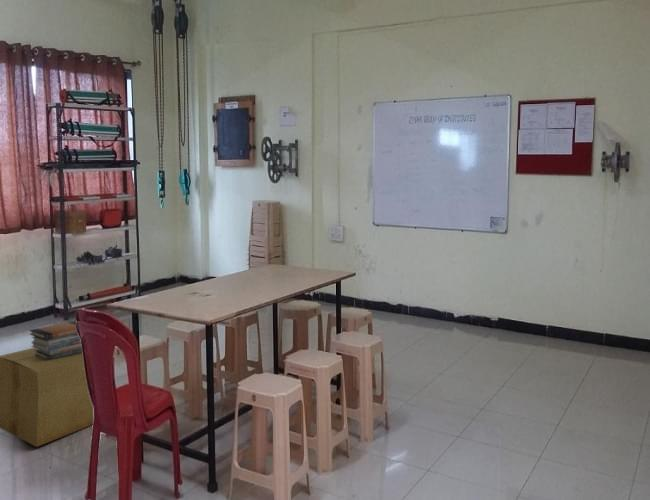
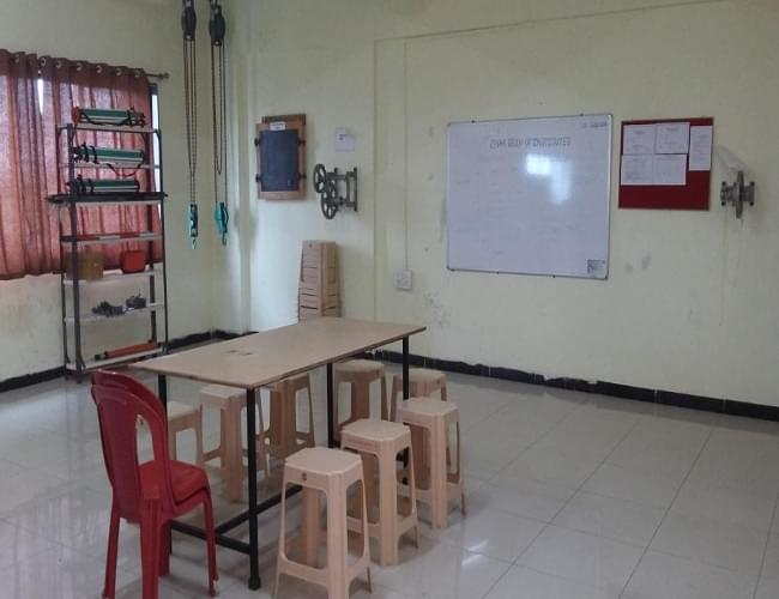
- book stack [28,320,83,360]
- cardboard box [0,347,94,448]
